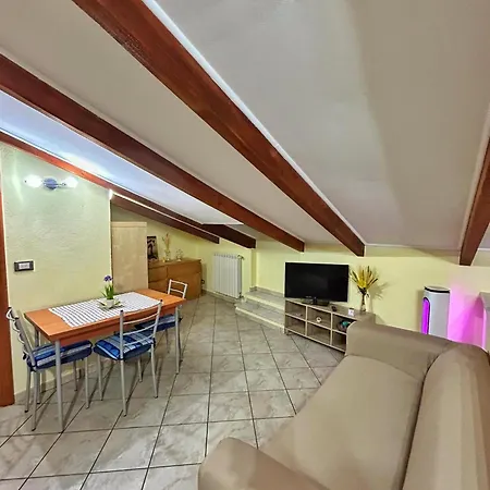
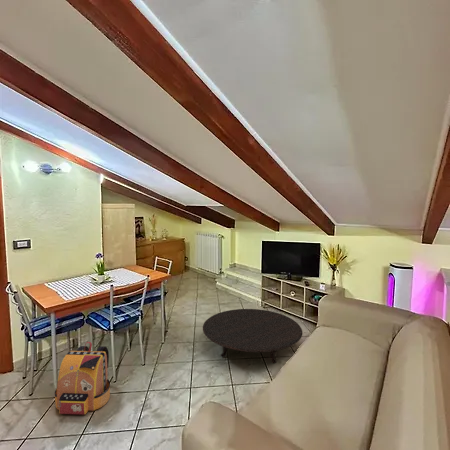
+ backpack [54,341,111,415]
+ table [202,308,303,365]
